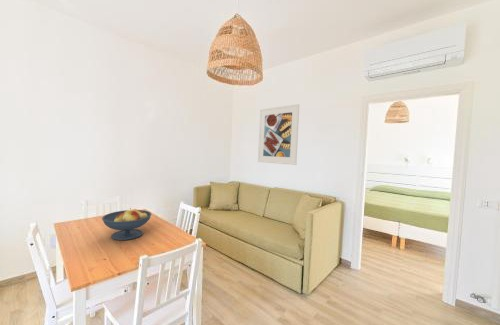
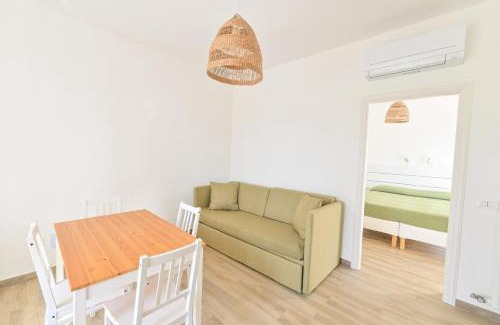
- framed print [257,103,300,166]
- fruit bowl [101,207,152,241]
